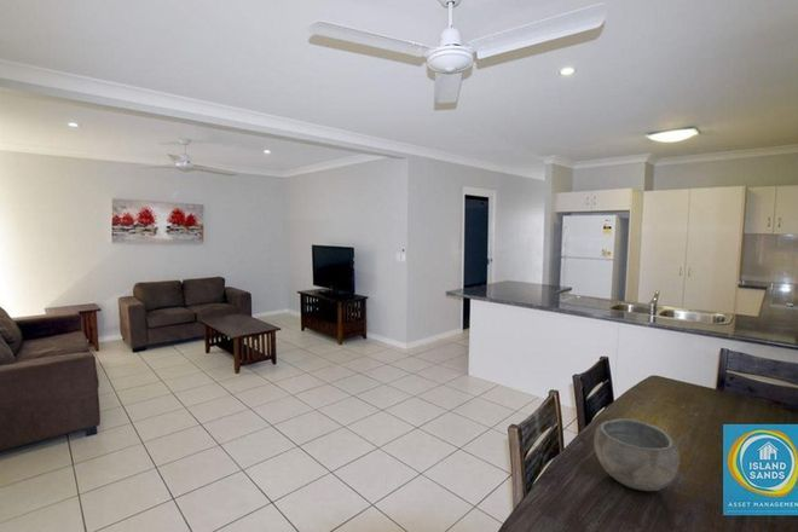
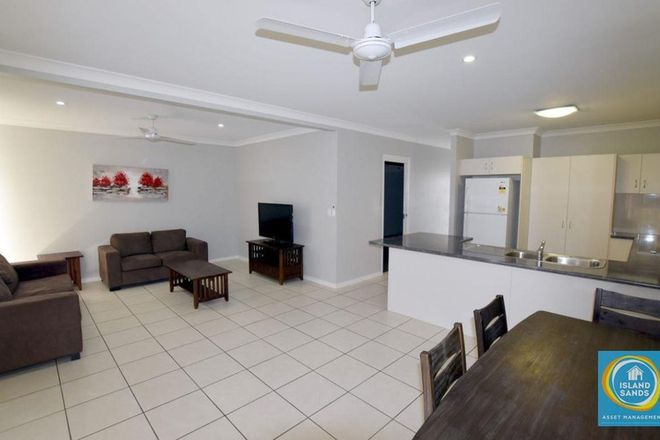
- bowl [592,417,681,492]
